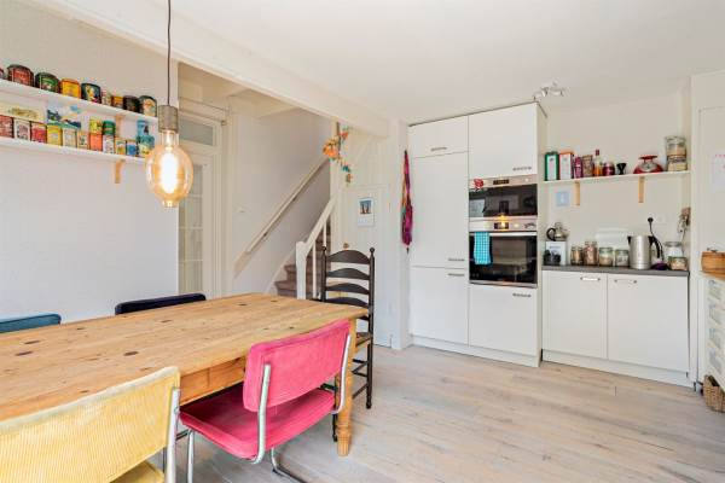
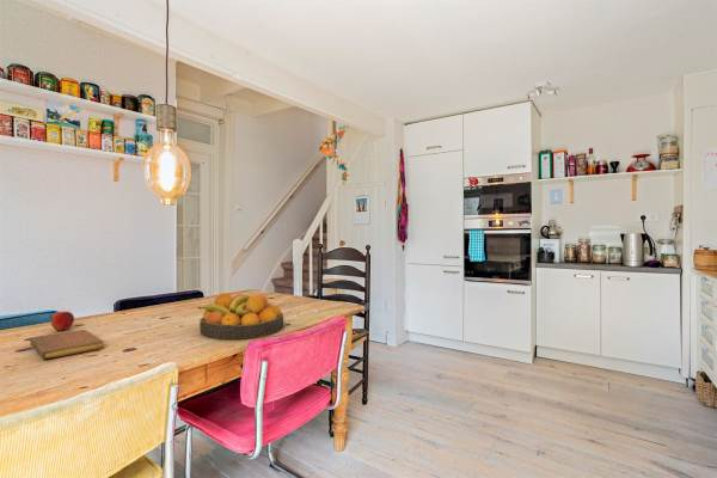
+ peach [50,311,75,332]
+ notebook [29,329,104,360]
+ fruit bowl [197,292,284,341]
